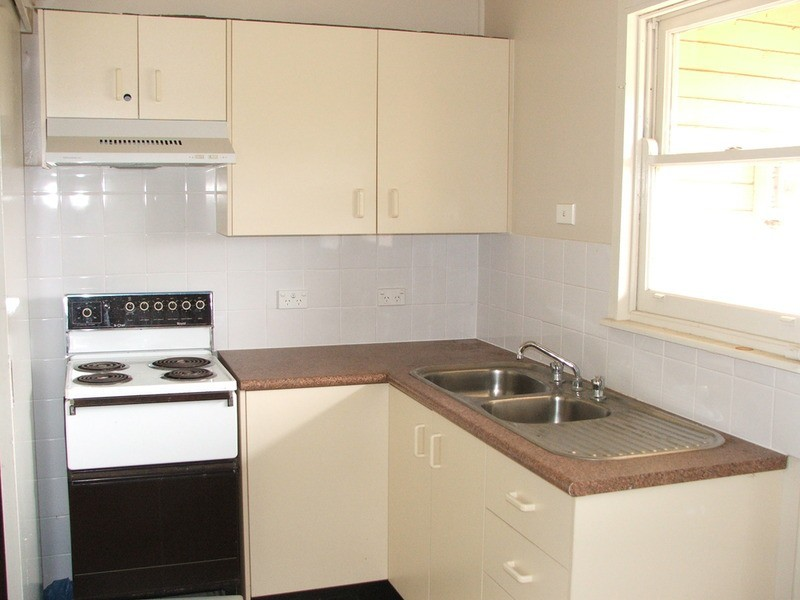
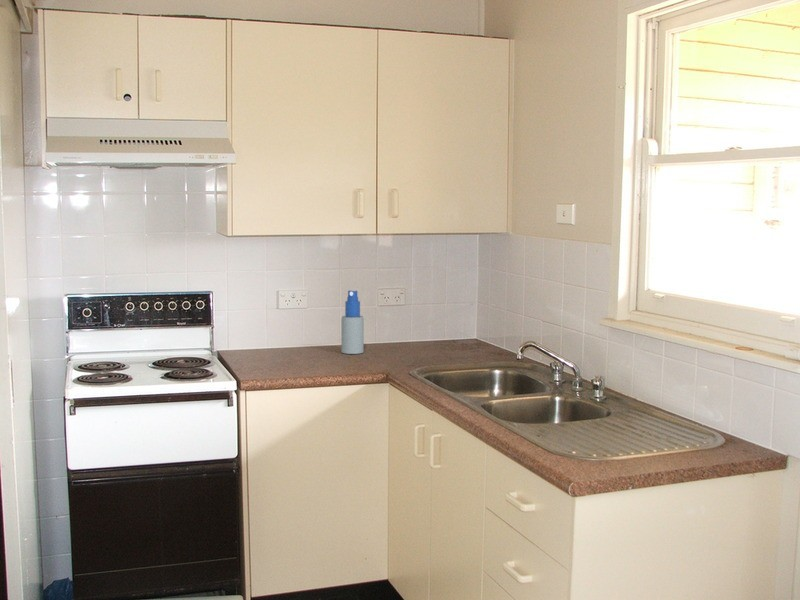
+ spray bottle [340,289,365,355]
